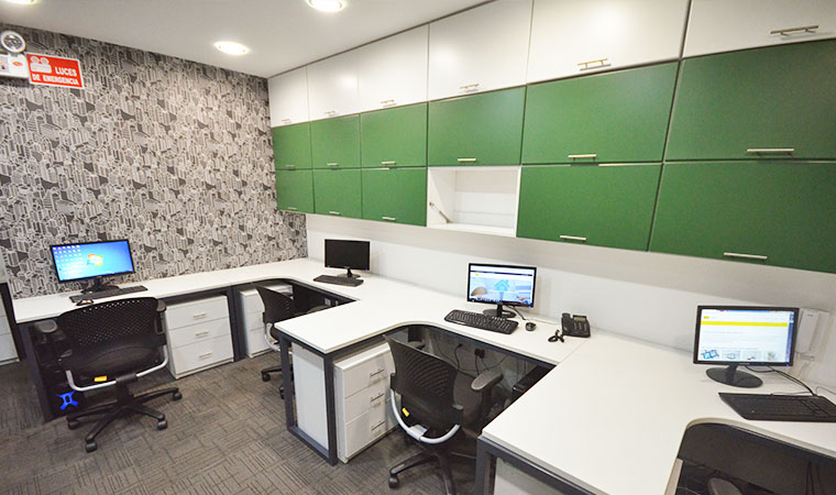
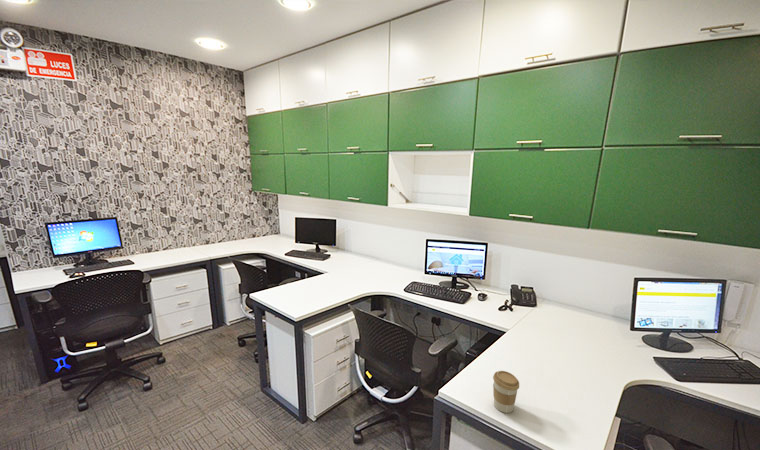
+ coffee cup [492,370,520,414]
